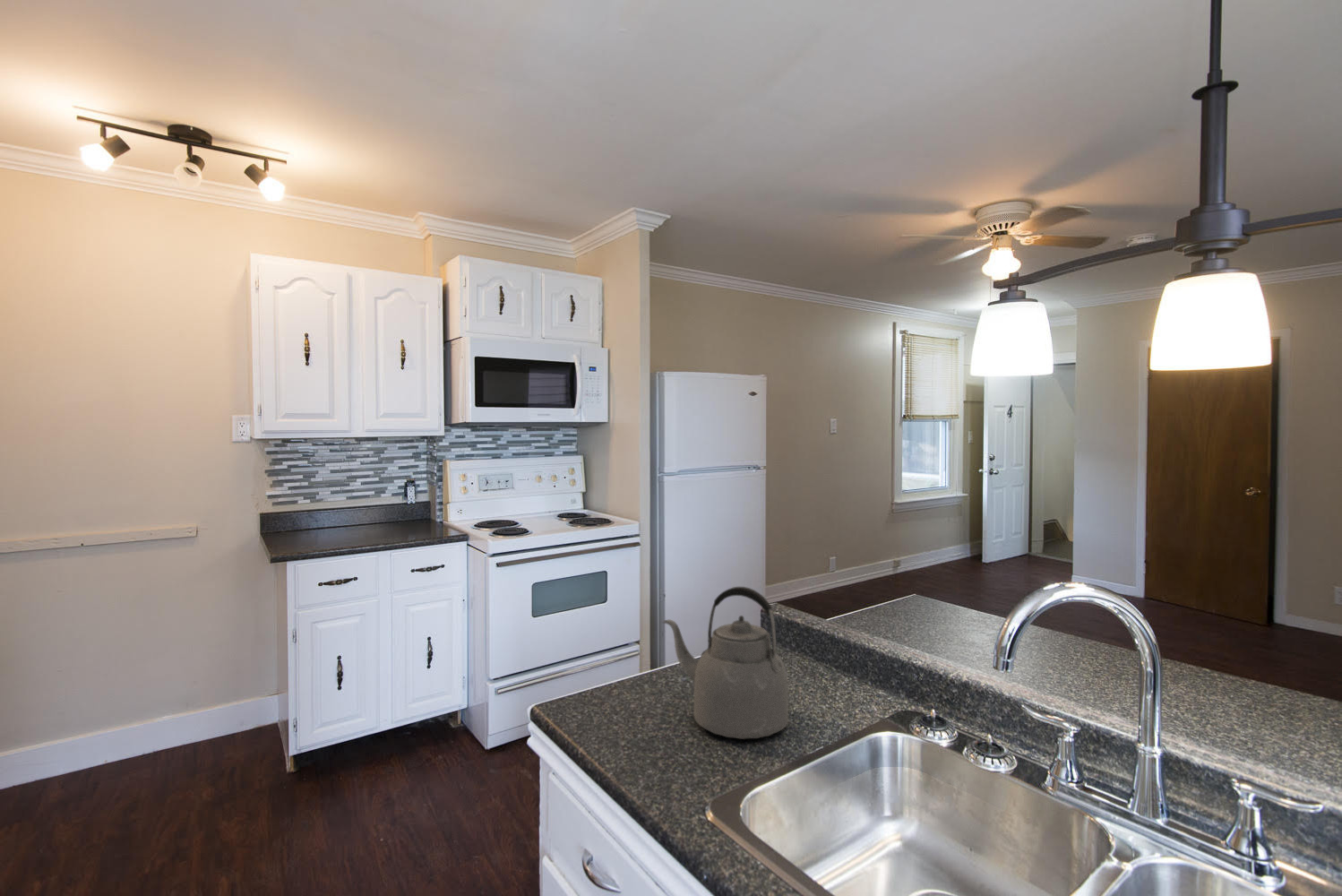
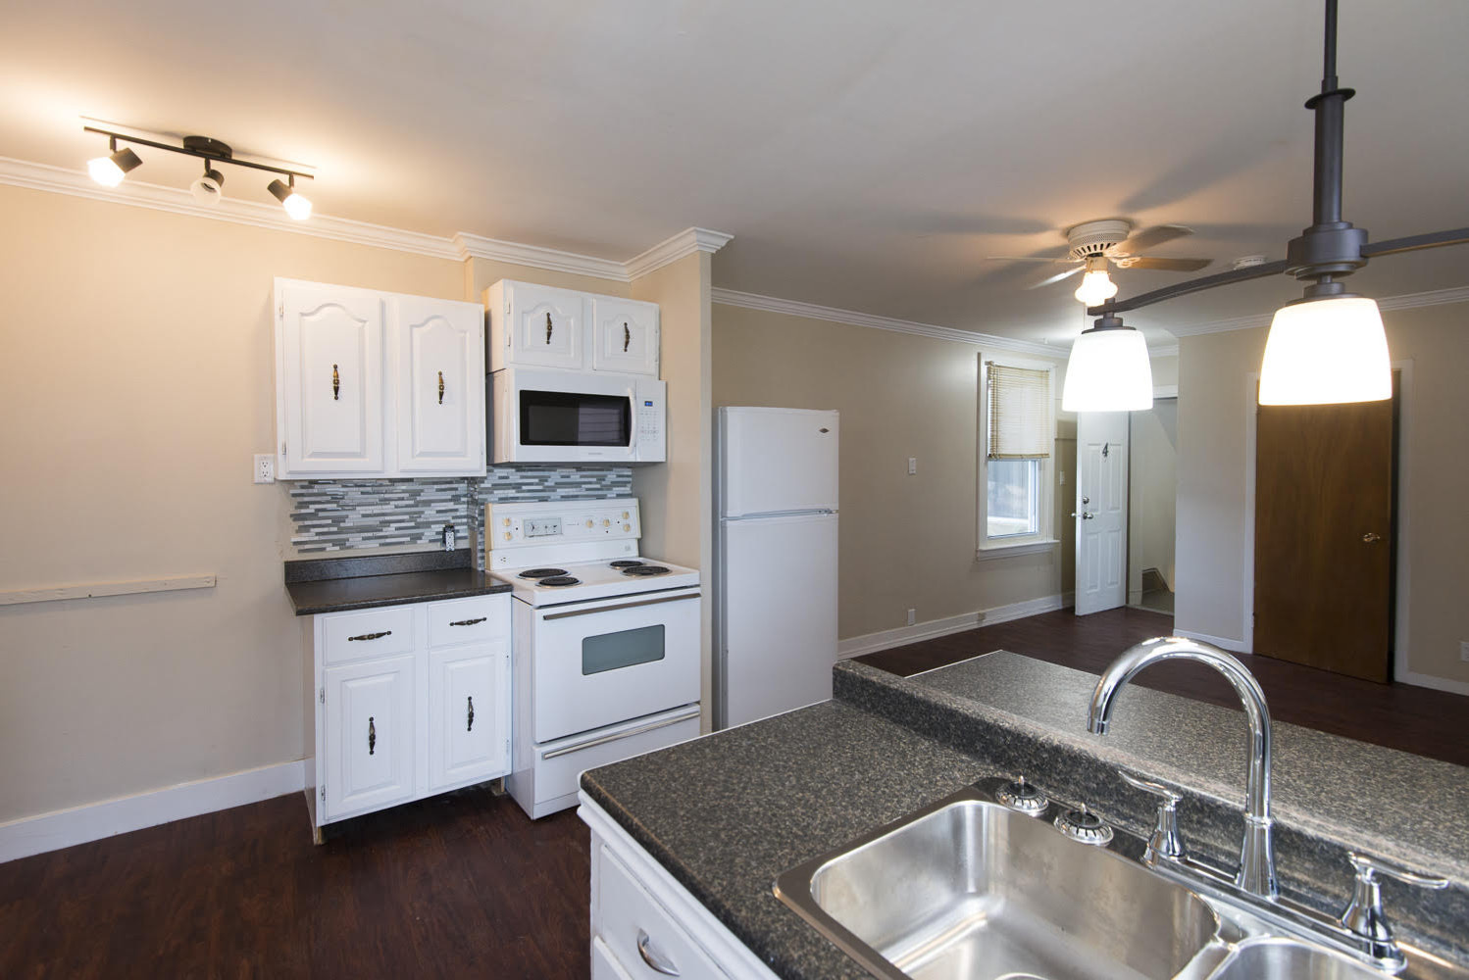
- kettle [660,586,789,740]
